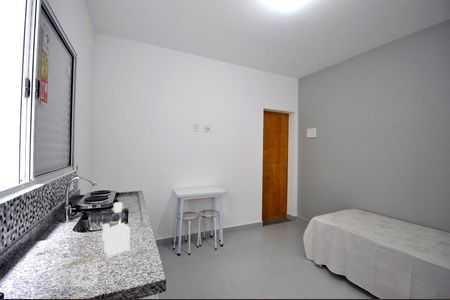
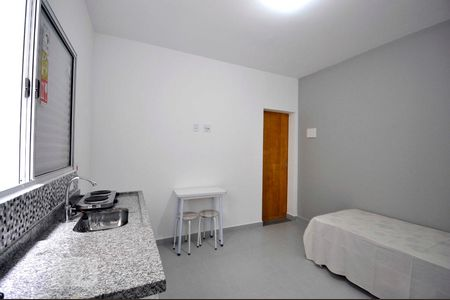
- bottle [101,201,132,258]
